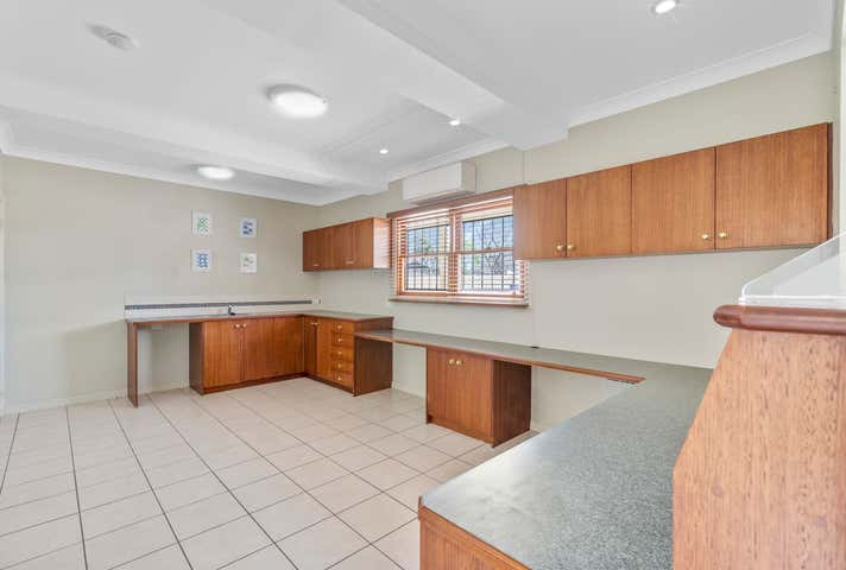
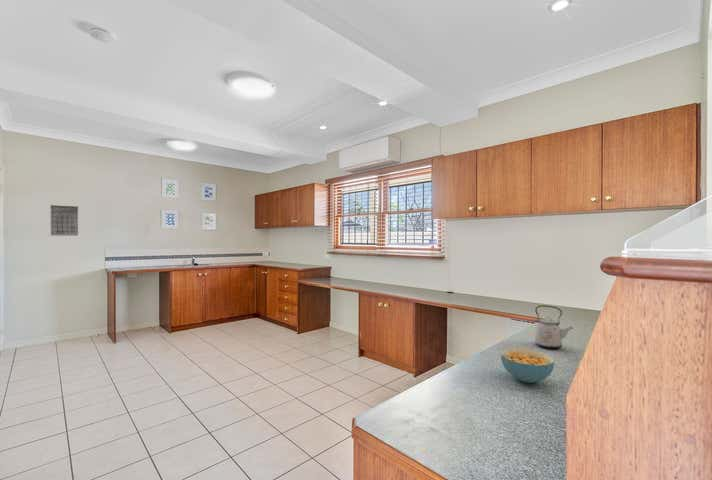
+ kettle [534,304,574,349]
+ cereal bowl [500,347,555,384]
+ calendar [49,203,79,237]
